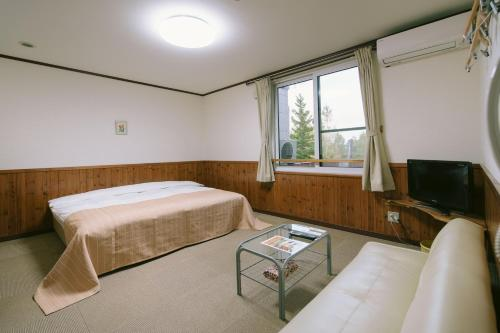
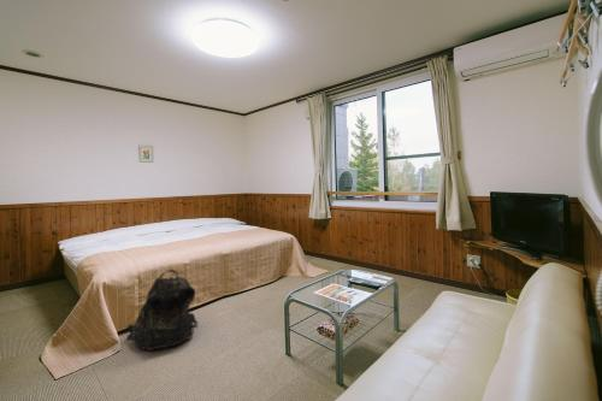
+ backpack [125,269,199,352]
